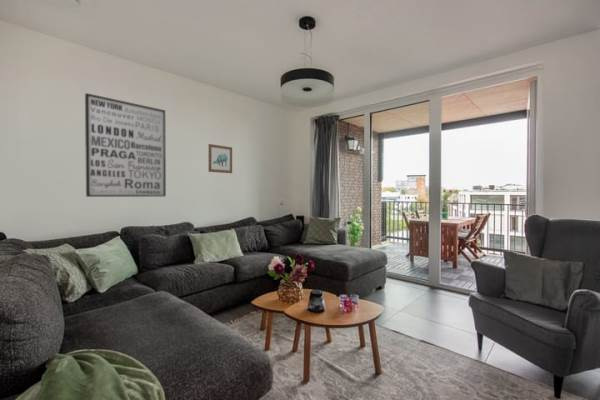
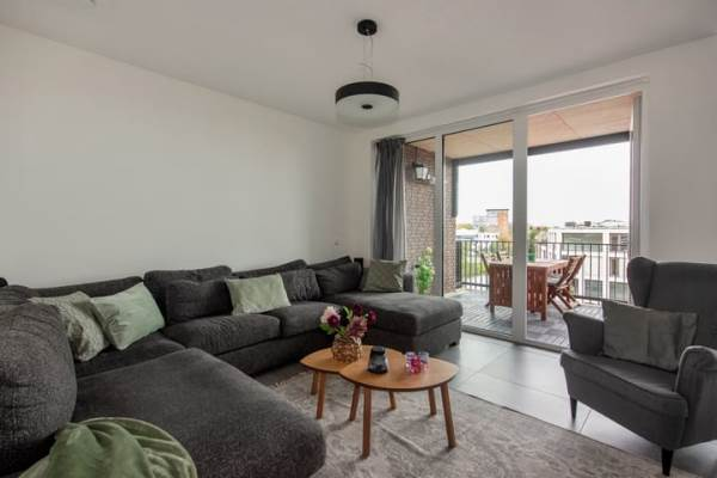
- wall art [84,92,167,198]
- wall art [208,143,233,174]
